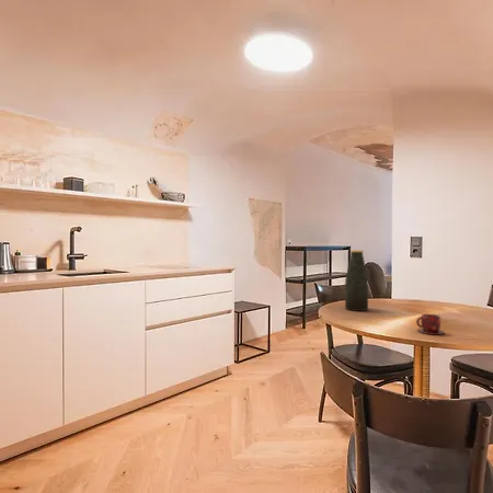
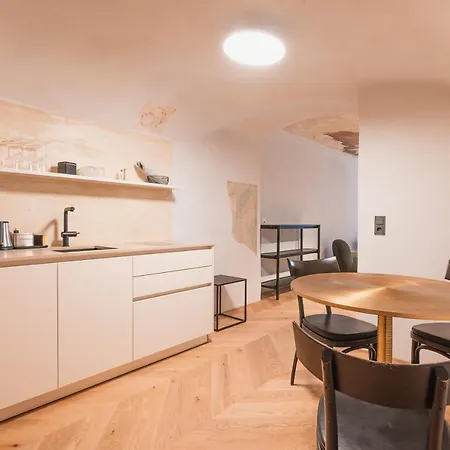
- teacup [415,313,446,336]
- bottle [344,250,369,312]
